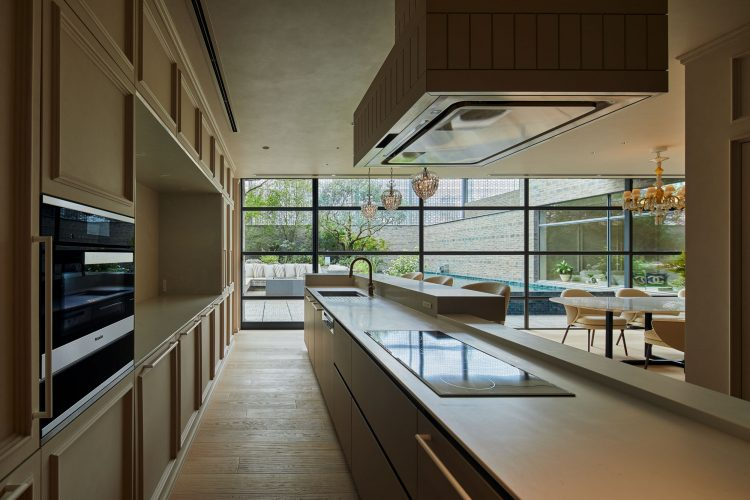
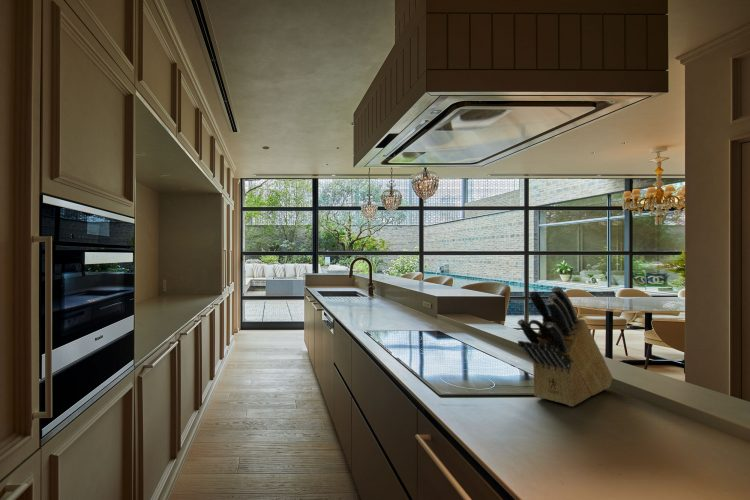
+ knife block [516,285,614,407]
